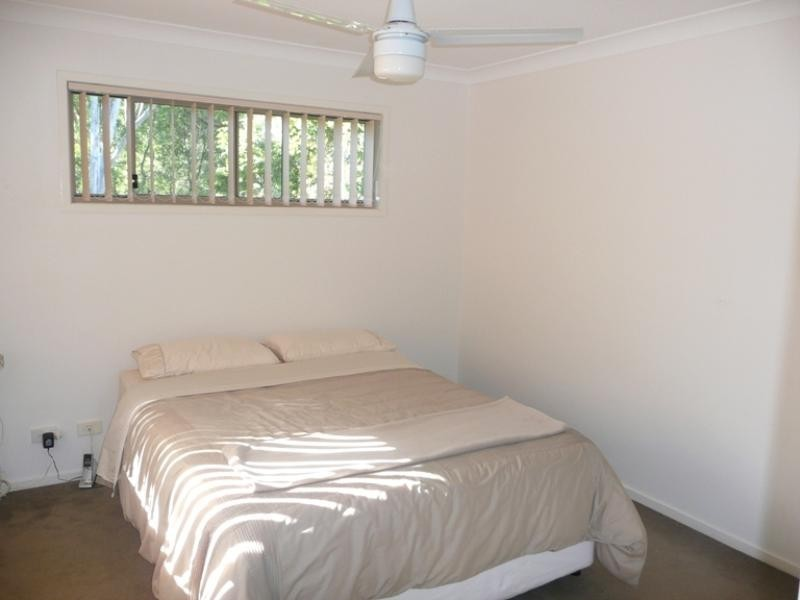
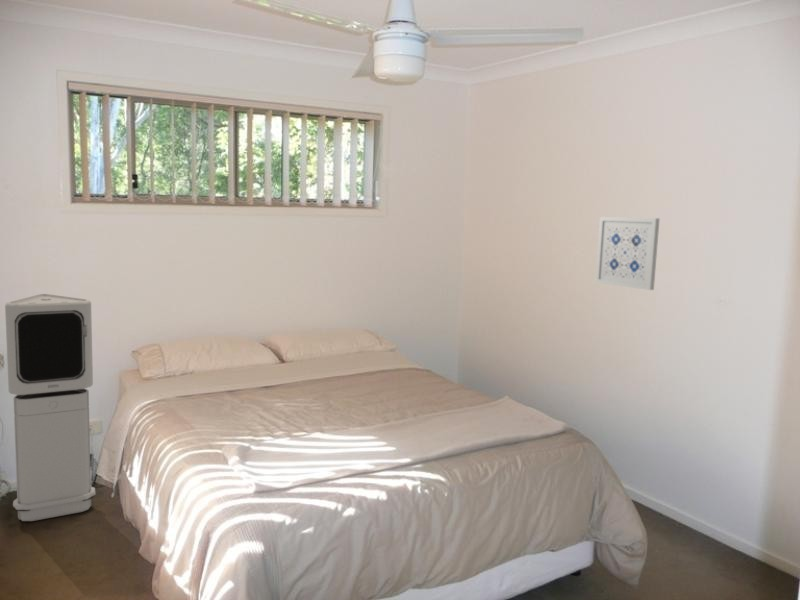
+ wall art [594,216,661,291]
+ air purifier [4,293,97,522]
